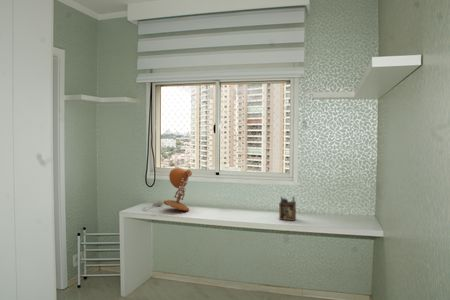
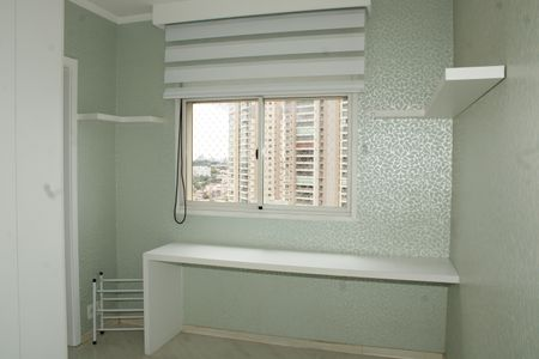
- desk organizer [278,195,297,222]
- desk lamp [142,167,193,212]
